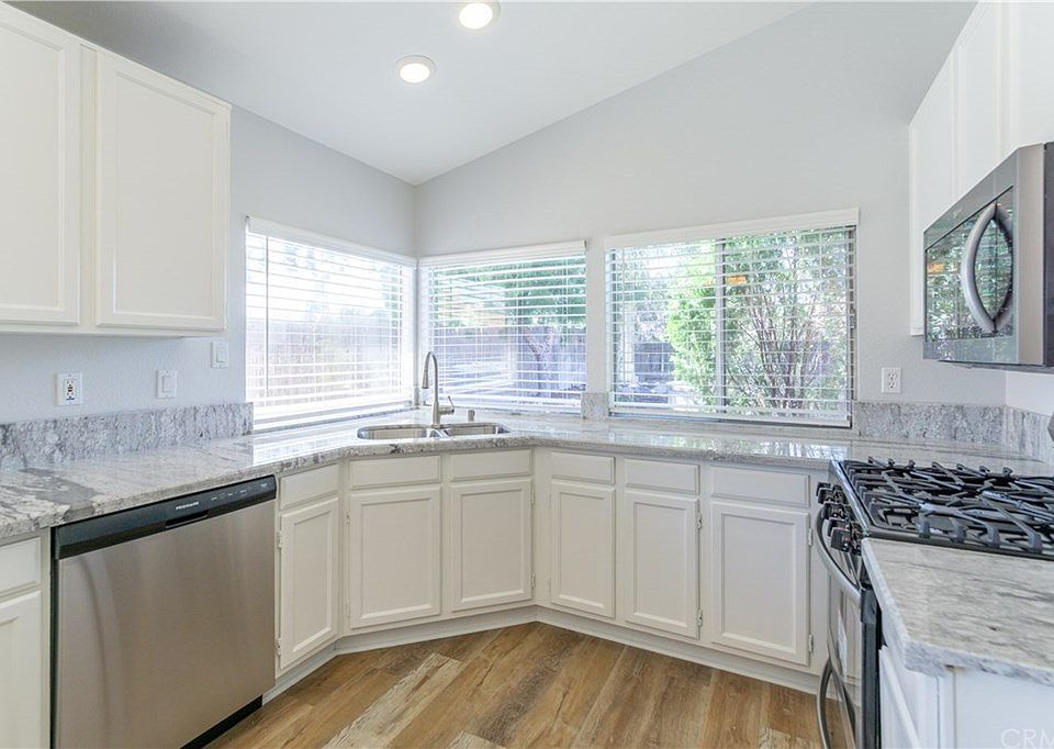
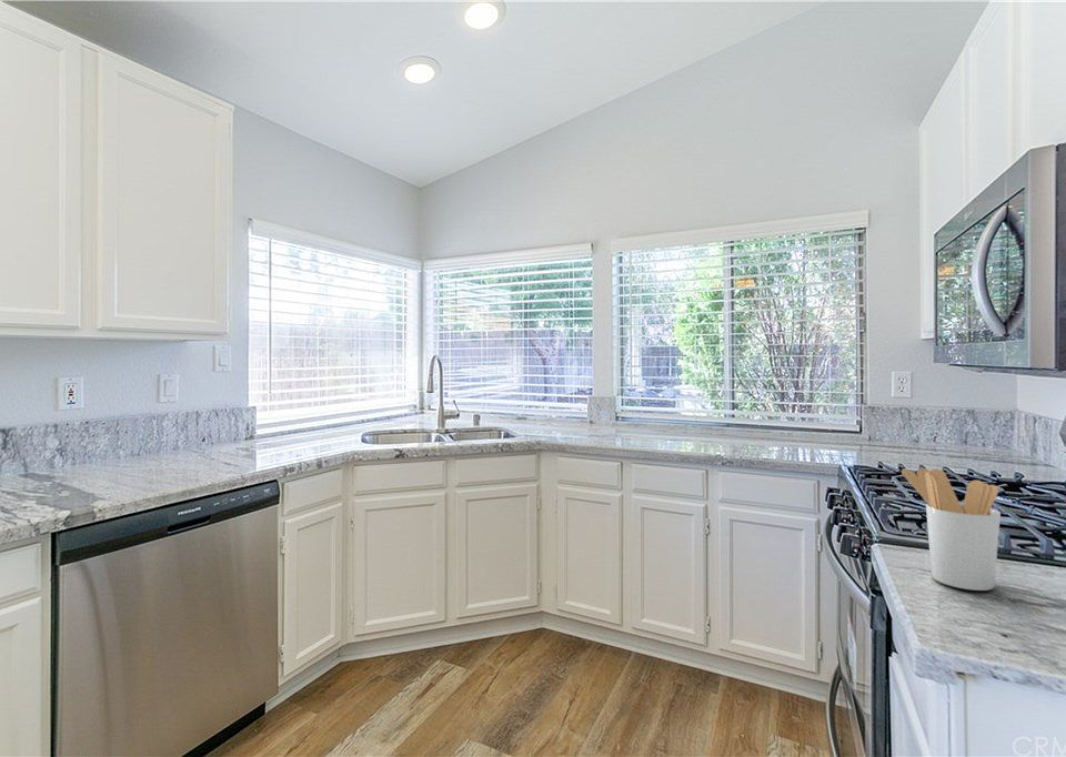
+ utensil holder [901,467,1002,592]
